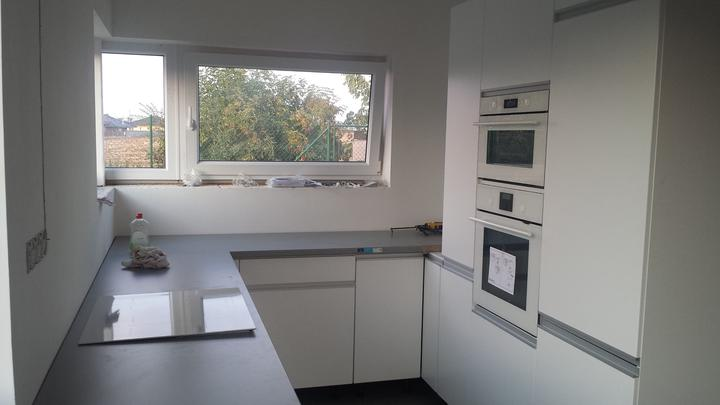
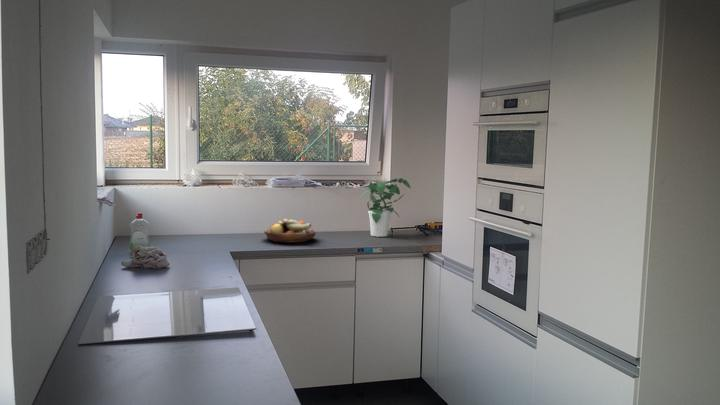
+ fruit bowl [263,218,317,244]
+ potted plant [357,177,412,238]
